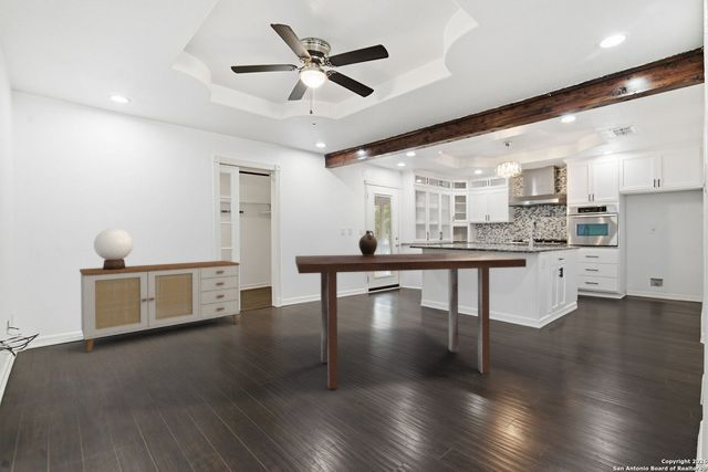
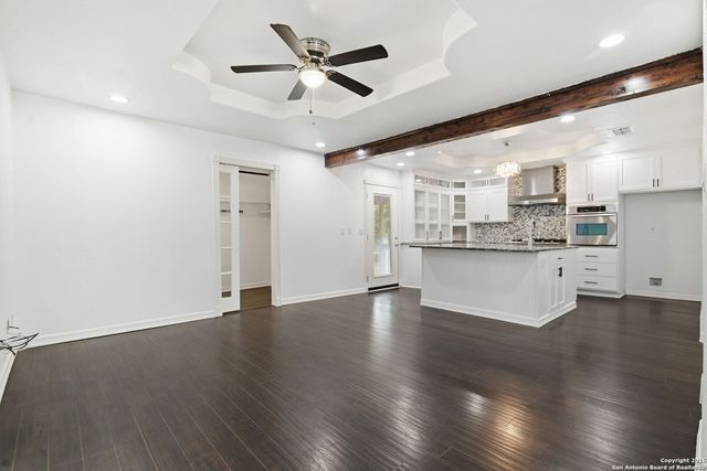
- ceramic jug [357,229,378,255]
- table lamp [93,228,135,270]
- dining table [294,252,528,390]
- sideboard [79,260,241,354]
